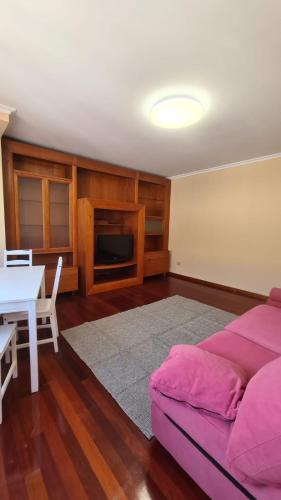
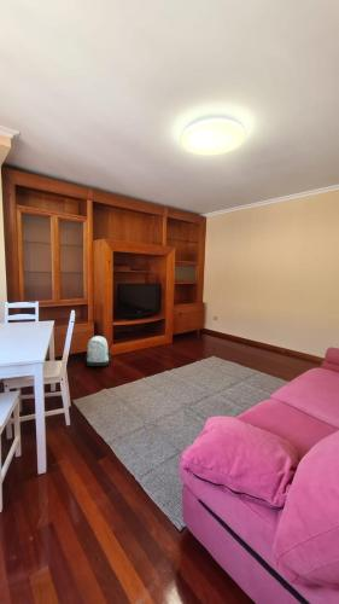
+ backpack [86,335,112,367]
